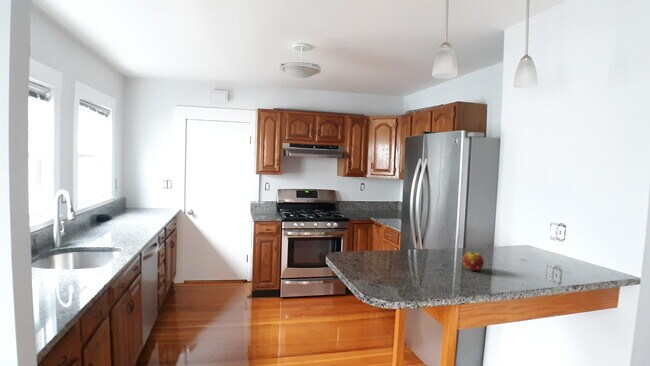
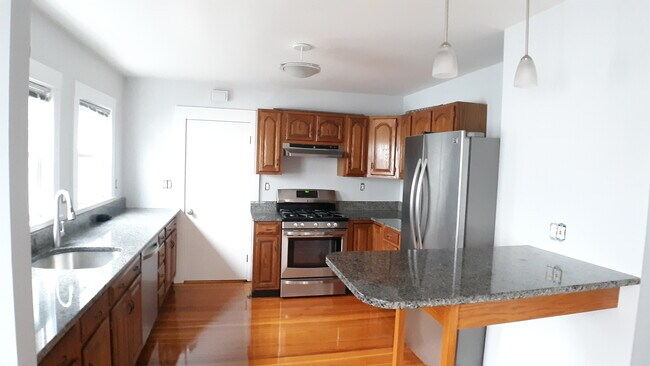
- fruit [462,251,485,272]
